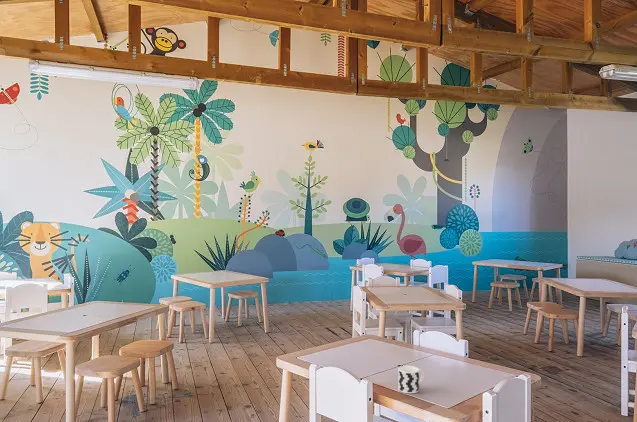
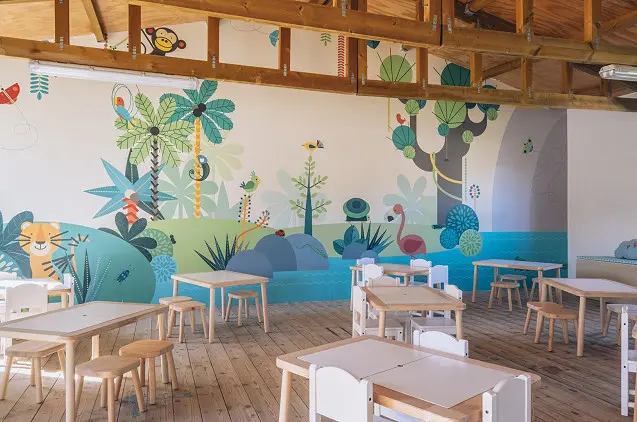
- cup [397,365,425,394]
